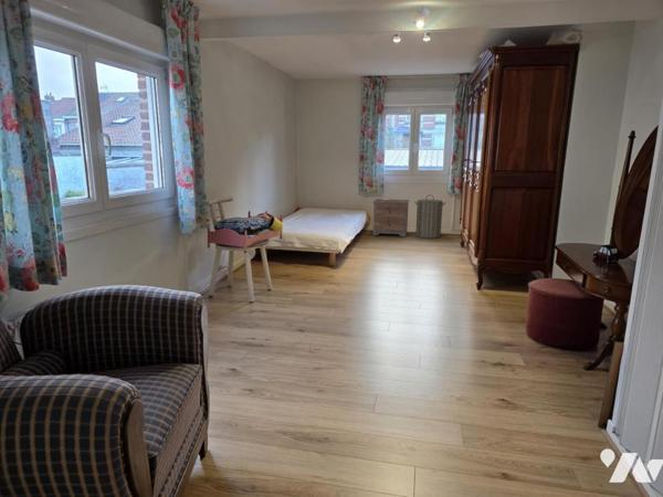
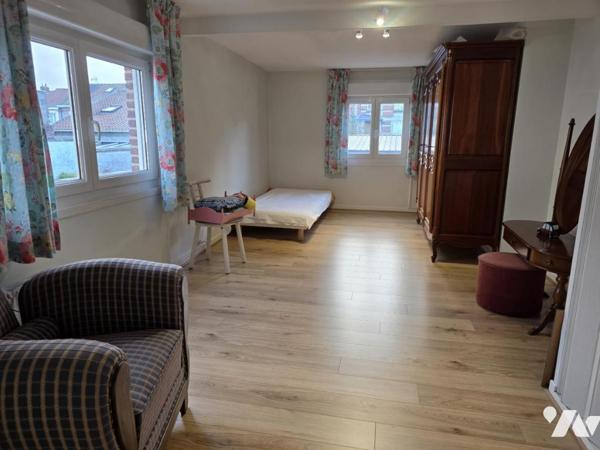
- nightstand [371,198,410,237]
- laundry hamper [413,193,448,240]
